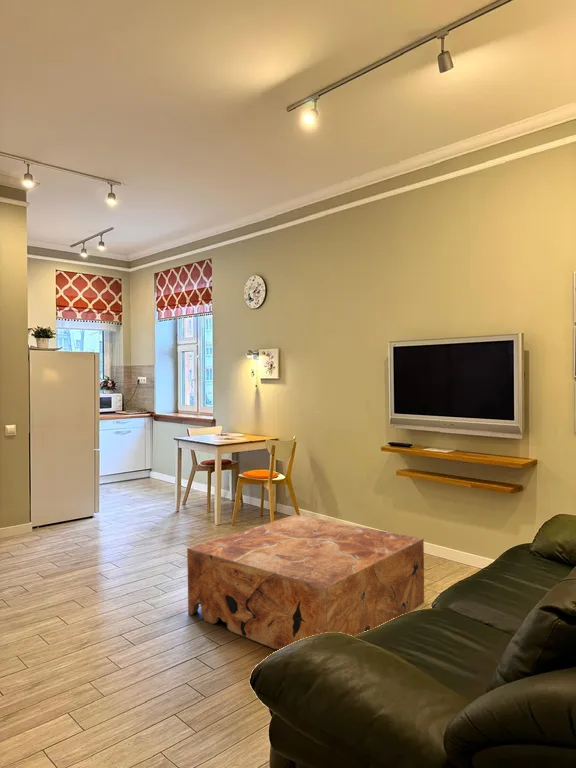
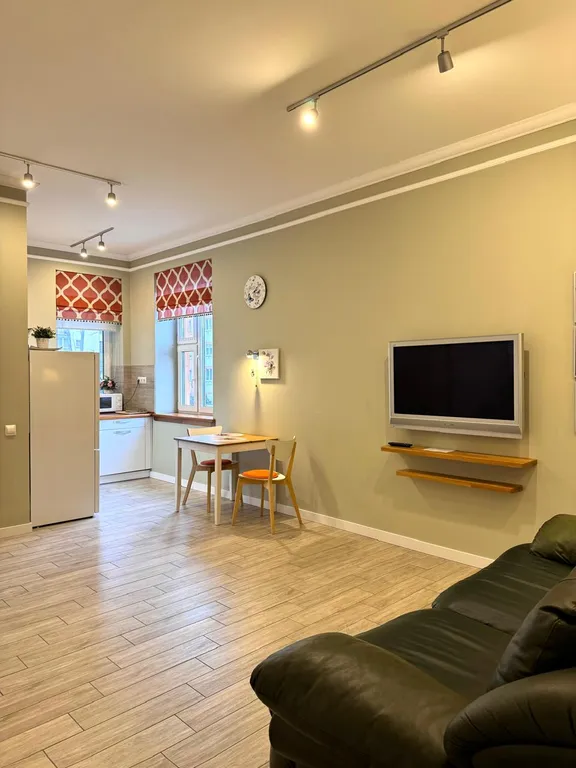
- coffee table [186,514,425,650]
